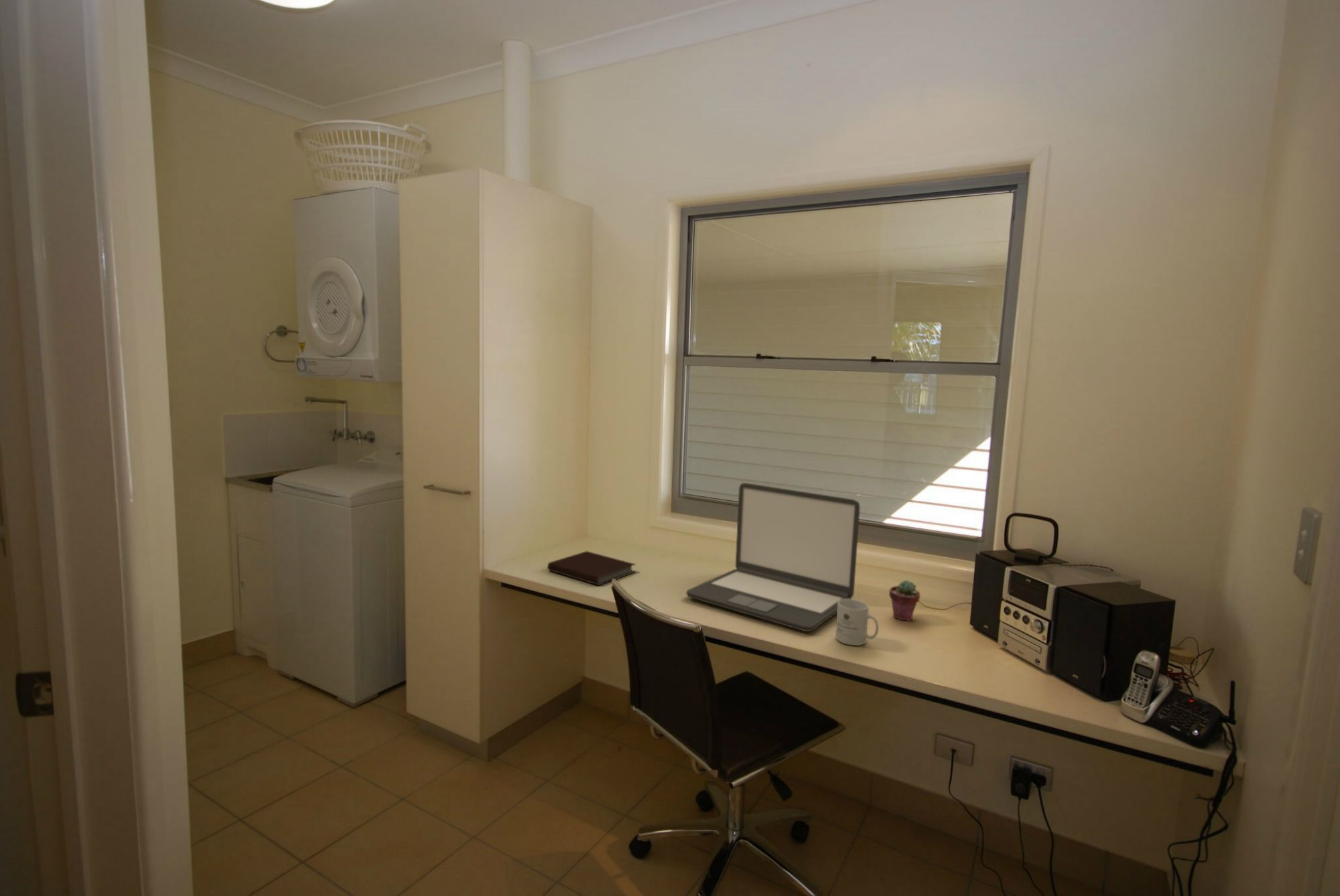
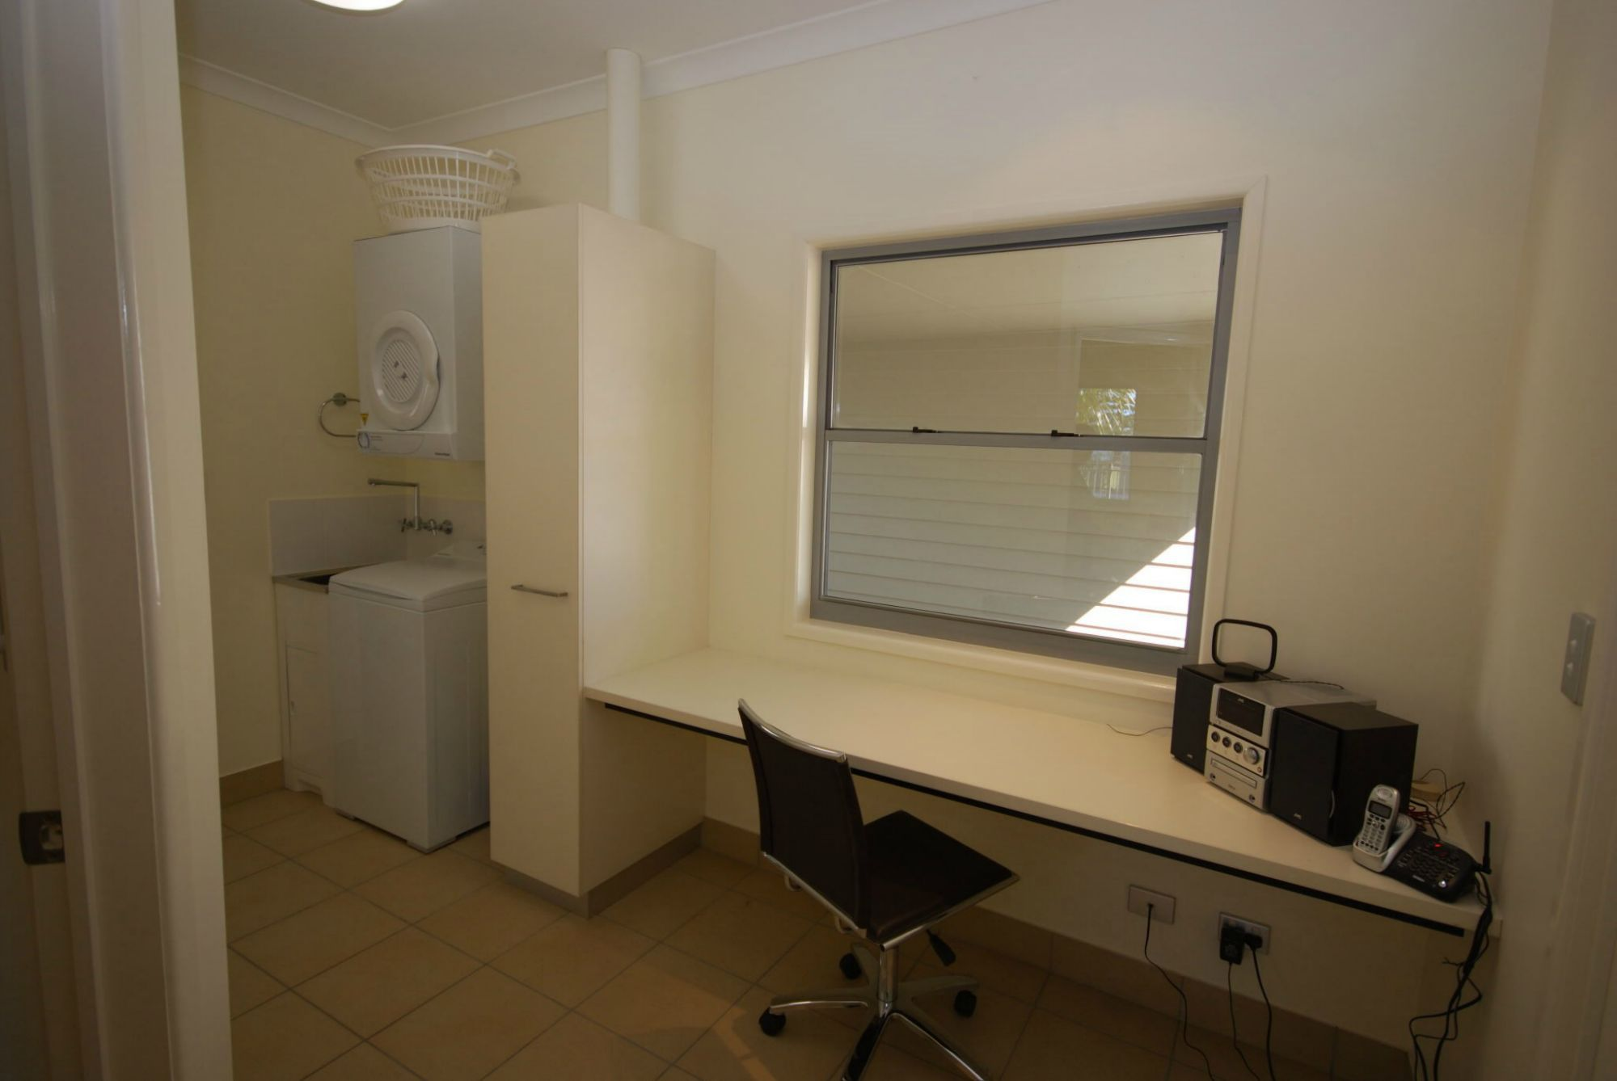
- notebook [547,550,636,586]
- mug [835,599,879,646]
- potted succulent [888,579,921,621]
- laptop [685,482,861,632]
